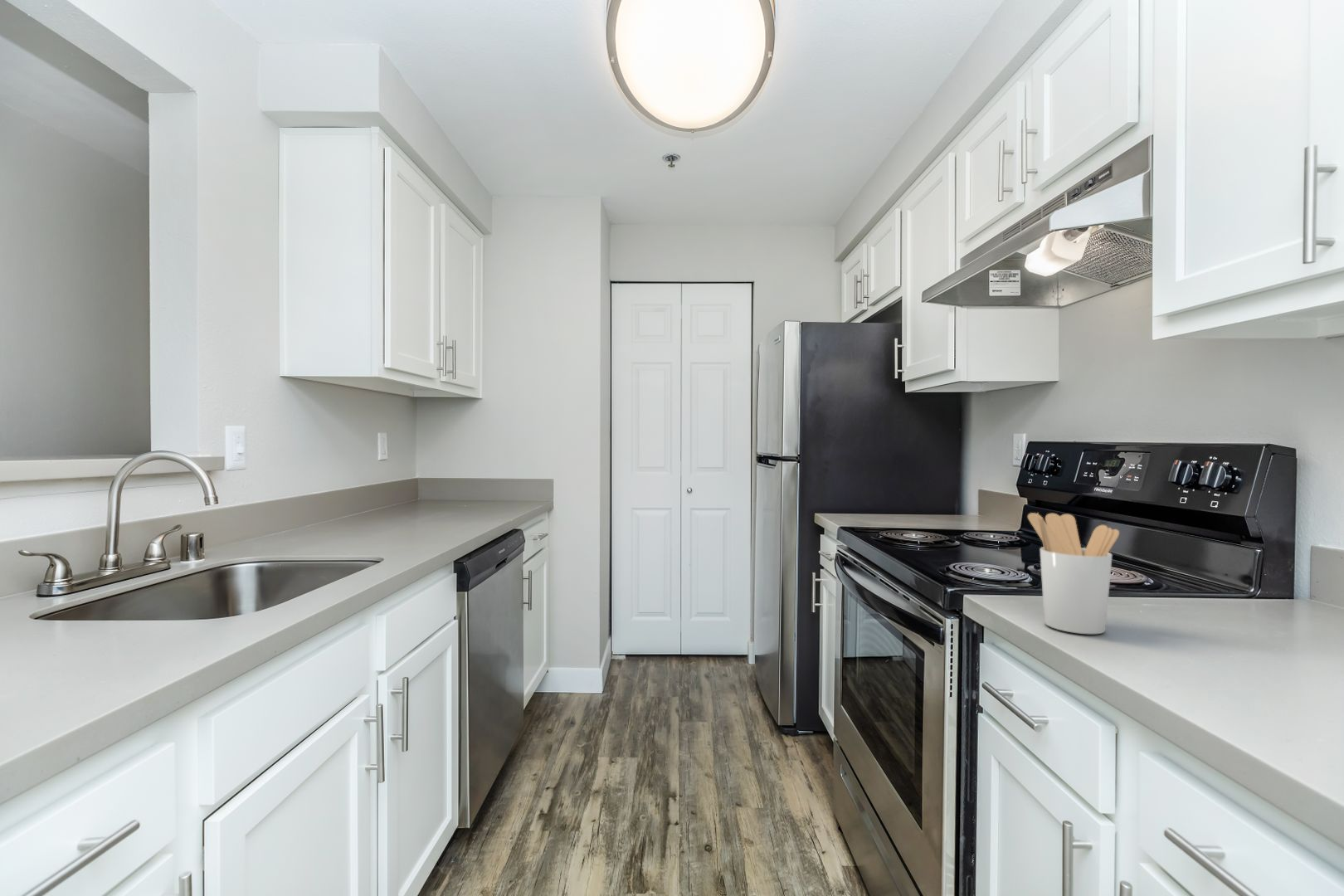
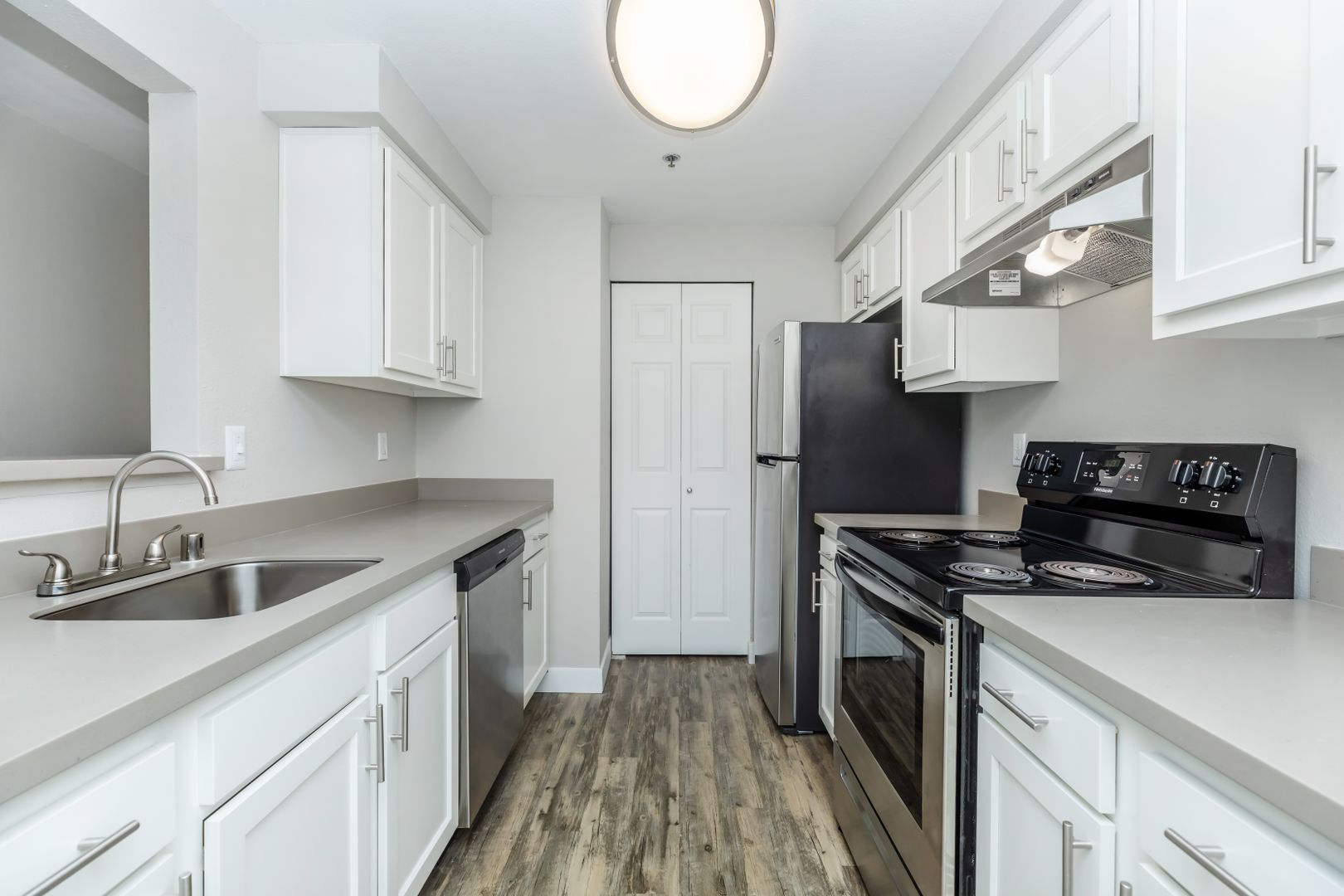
- utensil holder [1027,512,1120,635]
